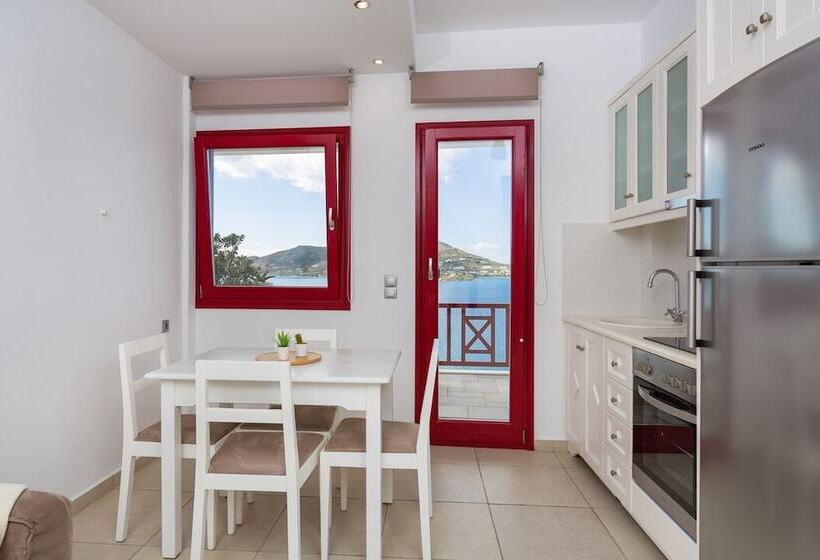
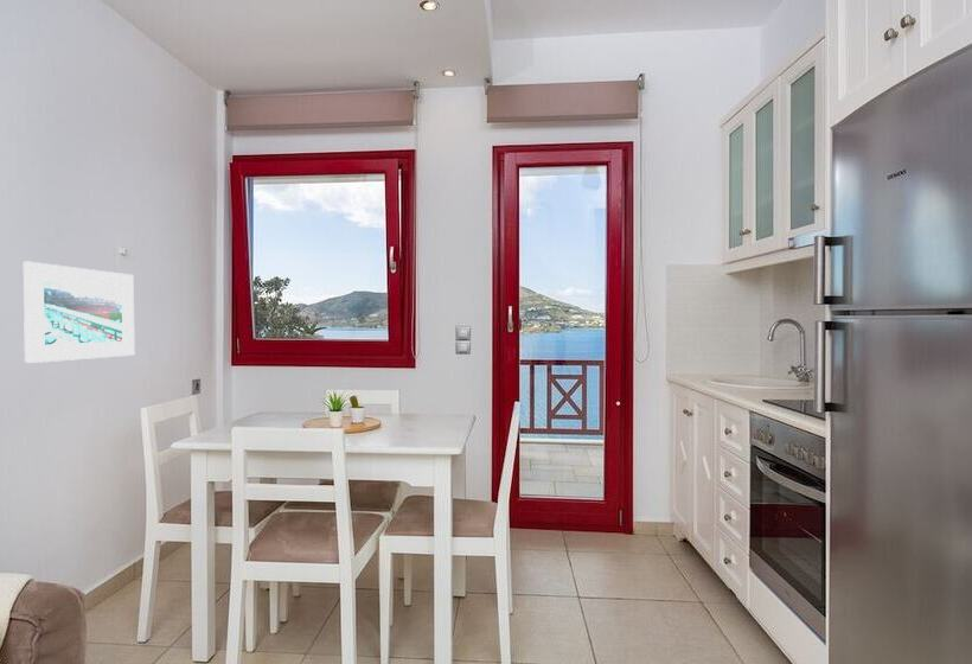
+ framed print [23,261,135,364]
